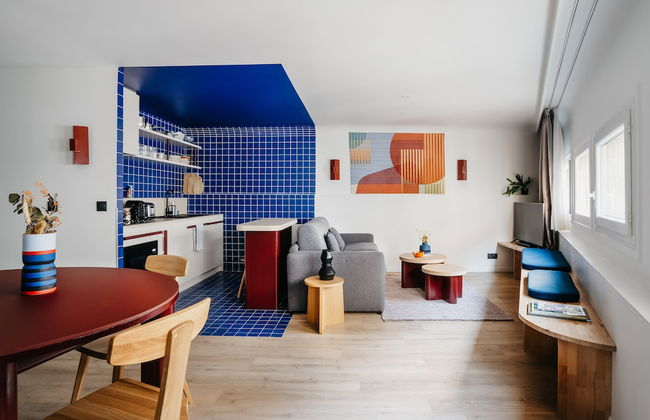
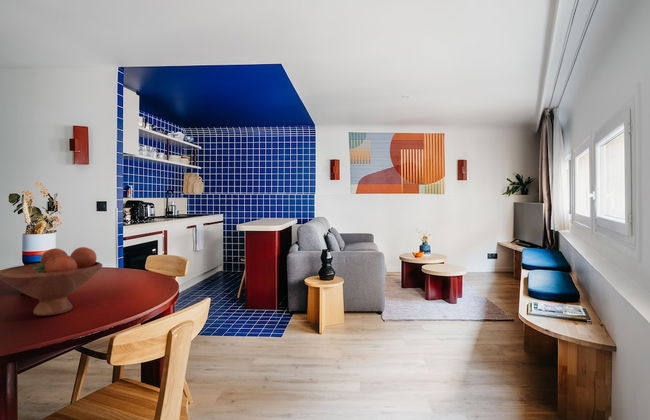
+ fruit bowl [0,246,103,317]
